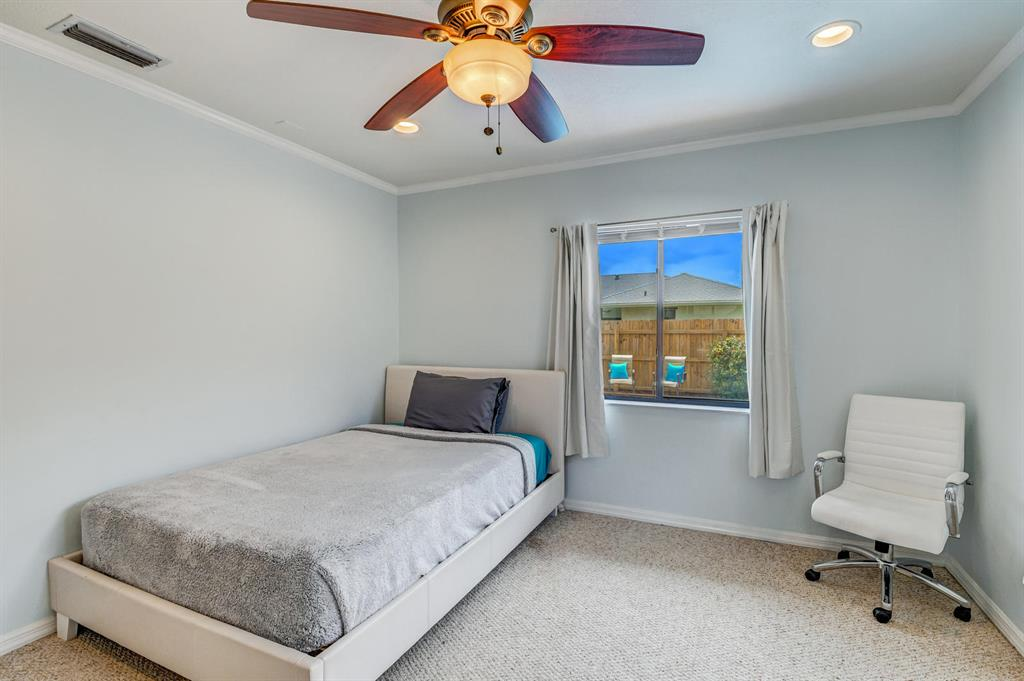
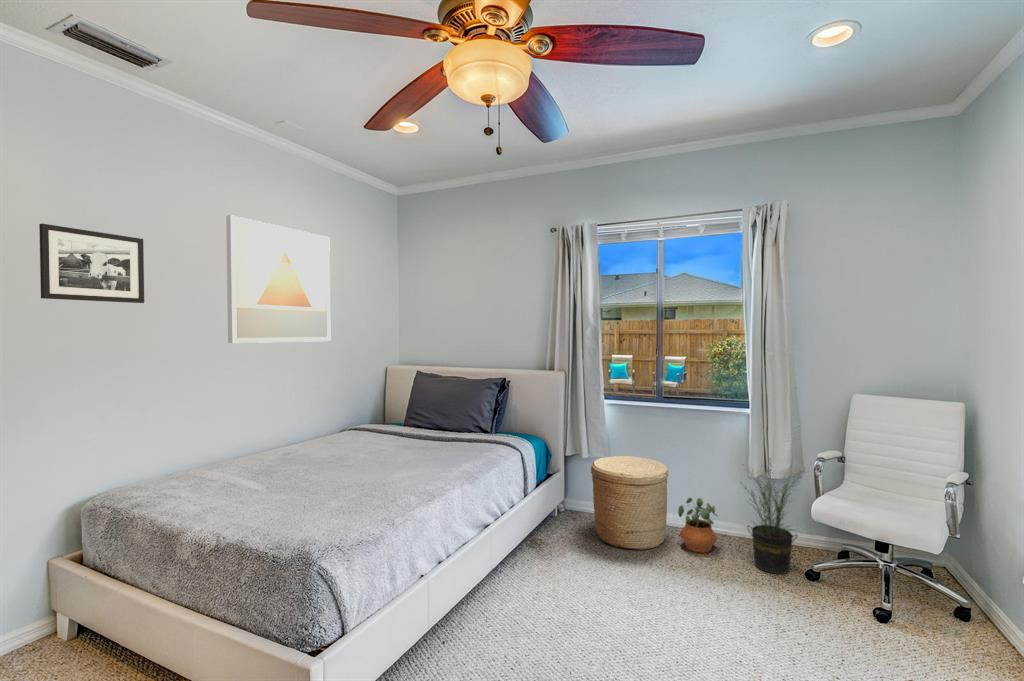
+ basket [590,455,669,551]
+ potted plant [733,458,809,575]
+ picture frame [38,223,145,304]
+ wall art [225,214,331,344]
+ potted plant [677,497,719,554]
